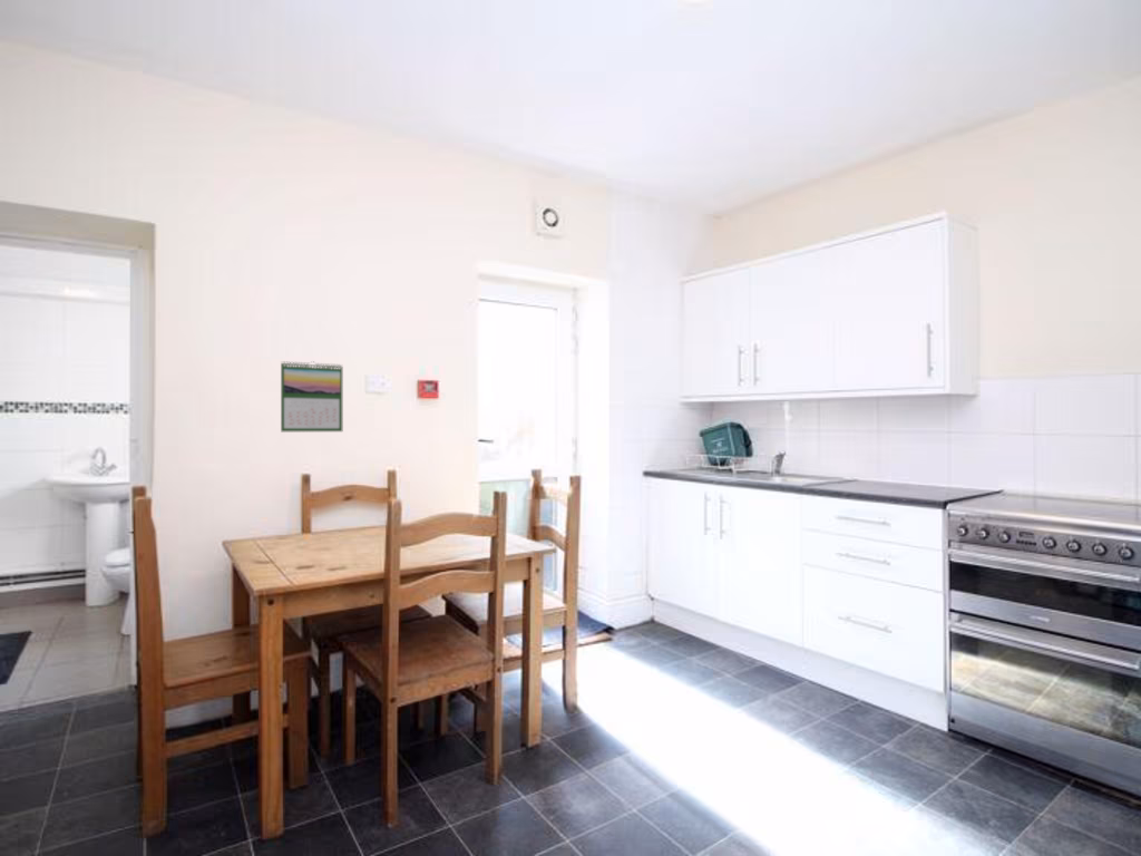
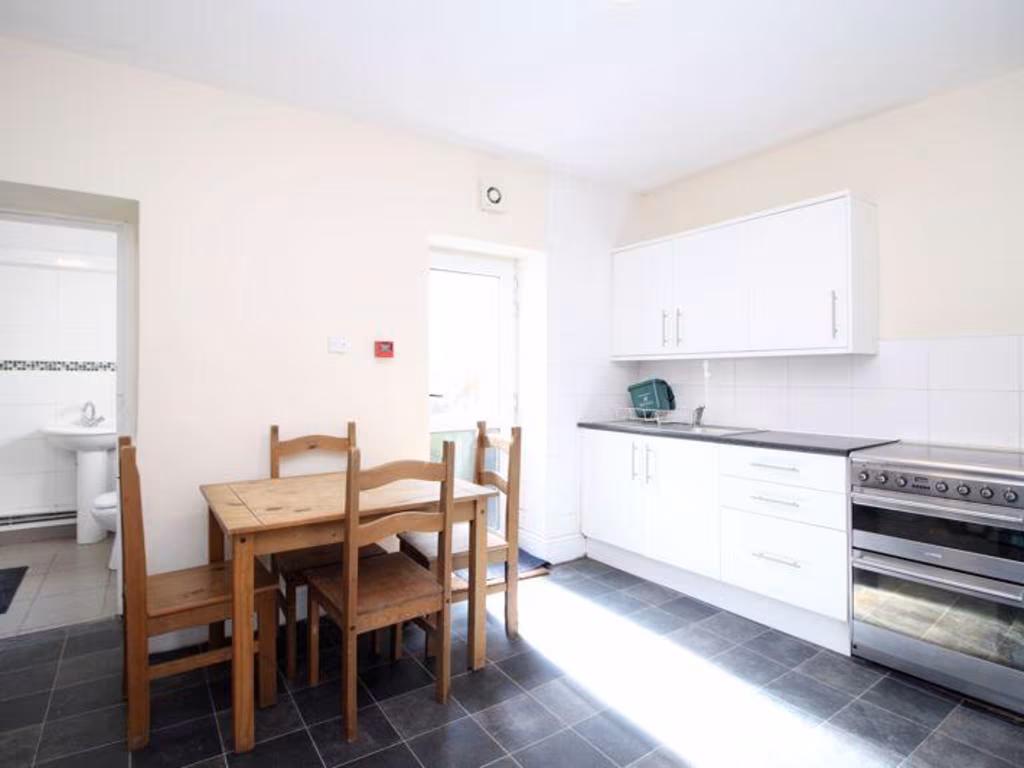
- calendar [280,360,343,432]
